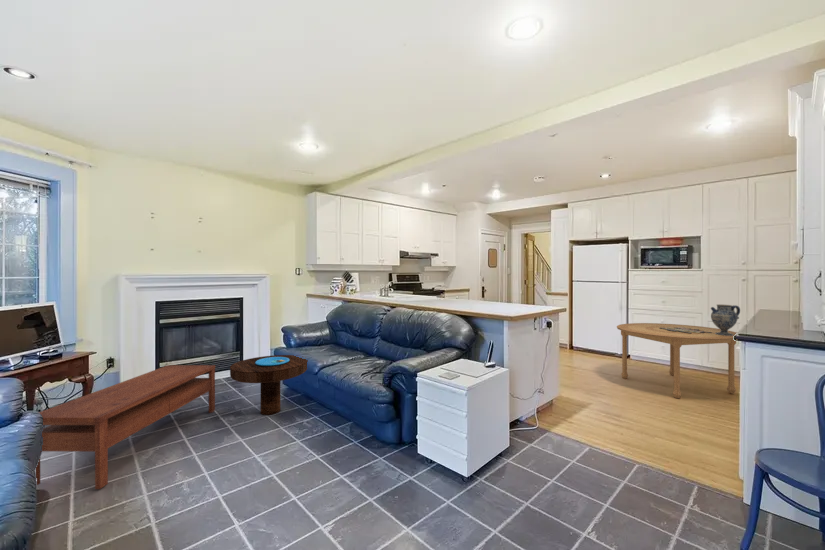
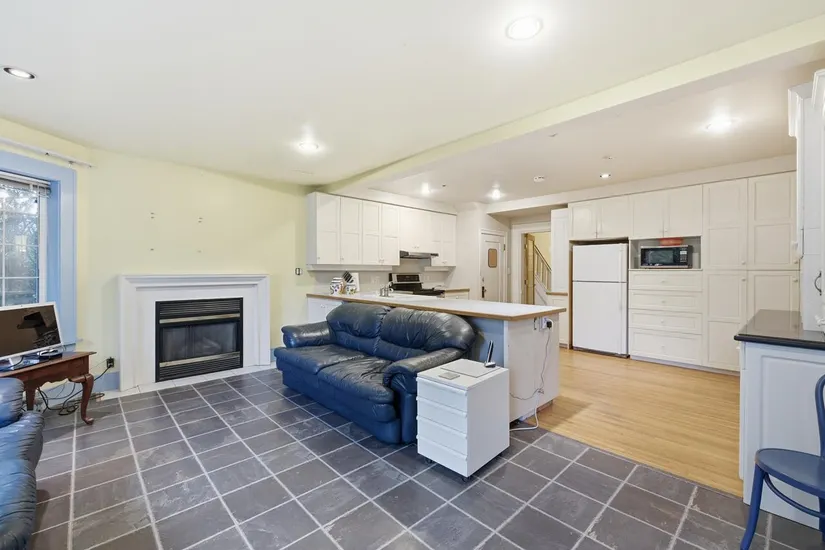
- dining table [616,322,738,399]
- ceramic jug [710,304,741,336]
- side table [229,354,309,416]
- coffee table [35,364,216,490]
